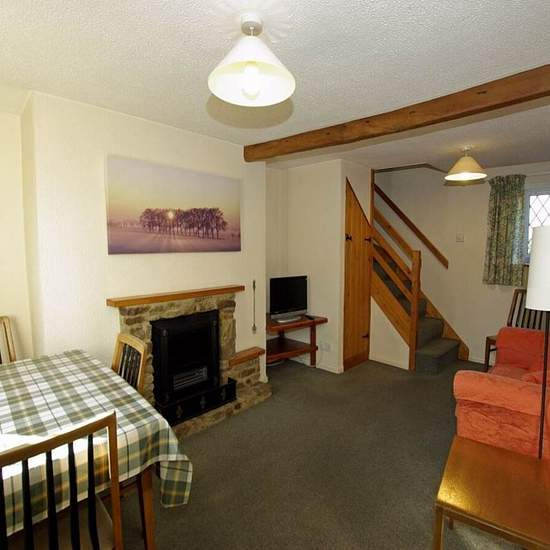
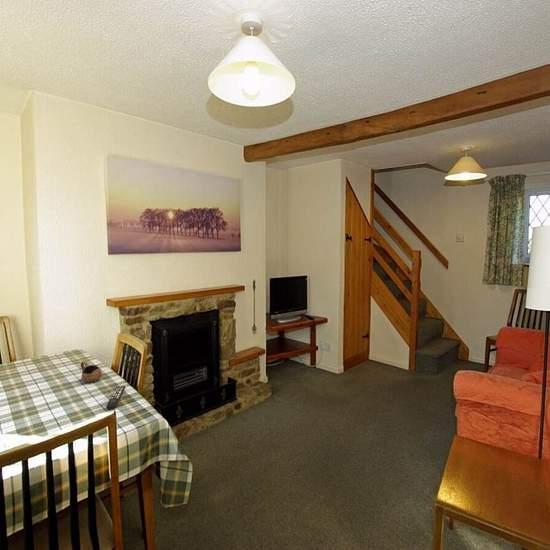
+ cup [80,361,103,383]
+ remote control [105,385,126,410]
